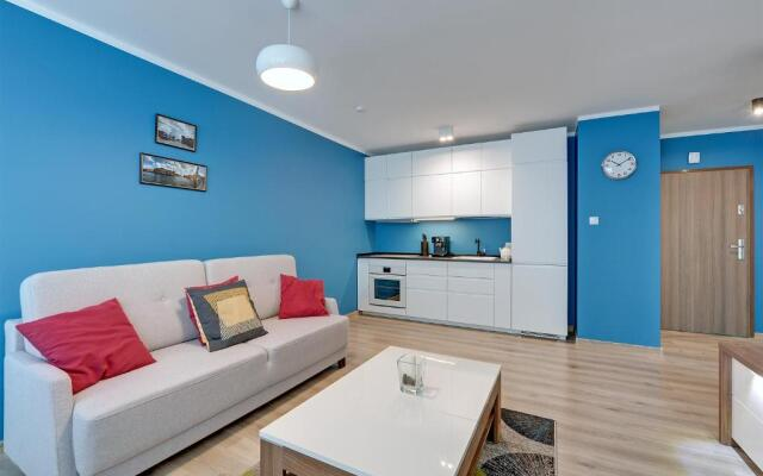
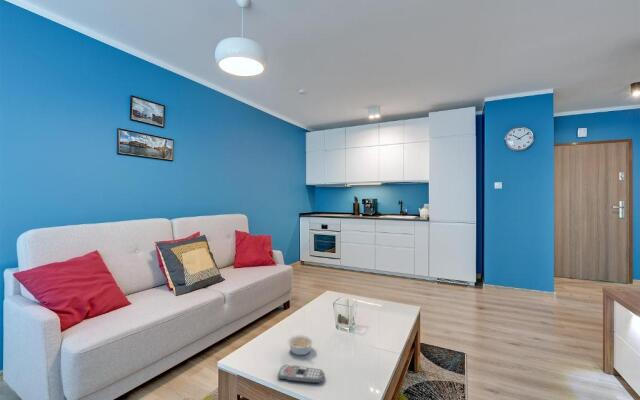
+ legume [286,334,315,356]
+ remote control [277,364,325,384]
